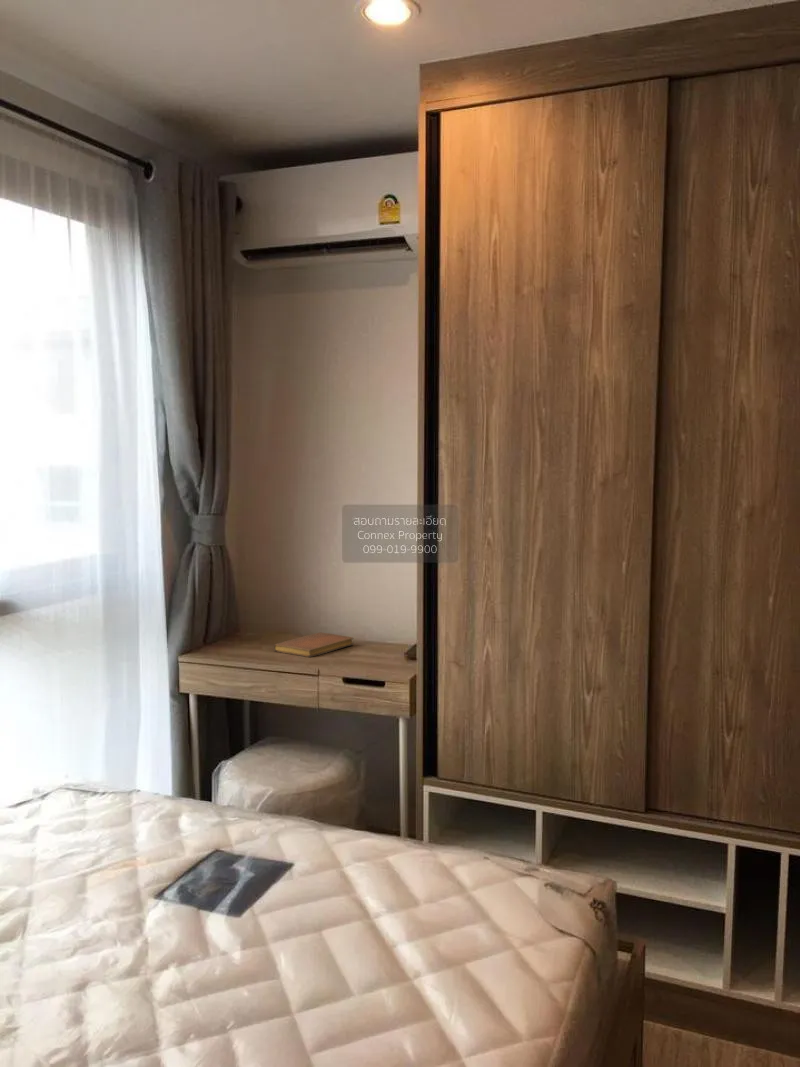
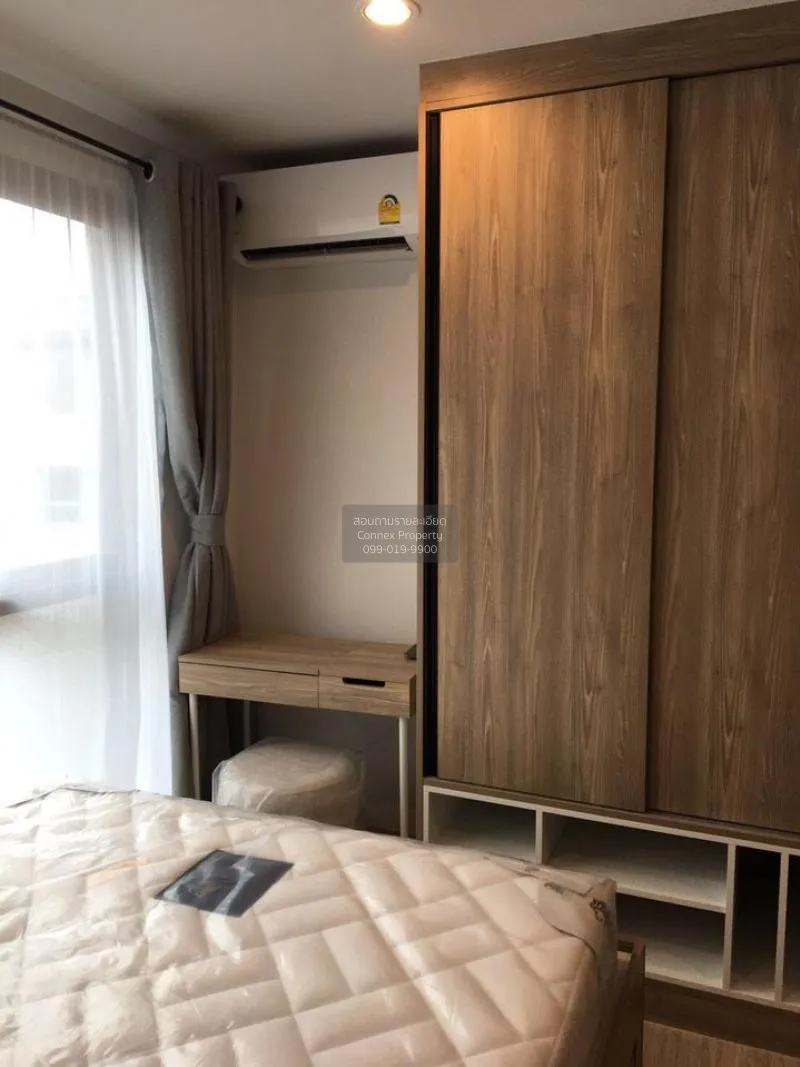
- notebook [273,631,355,658]
